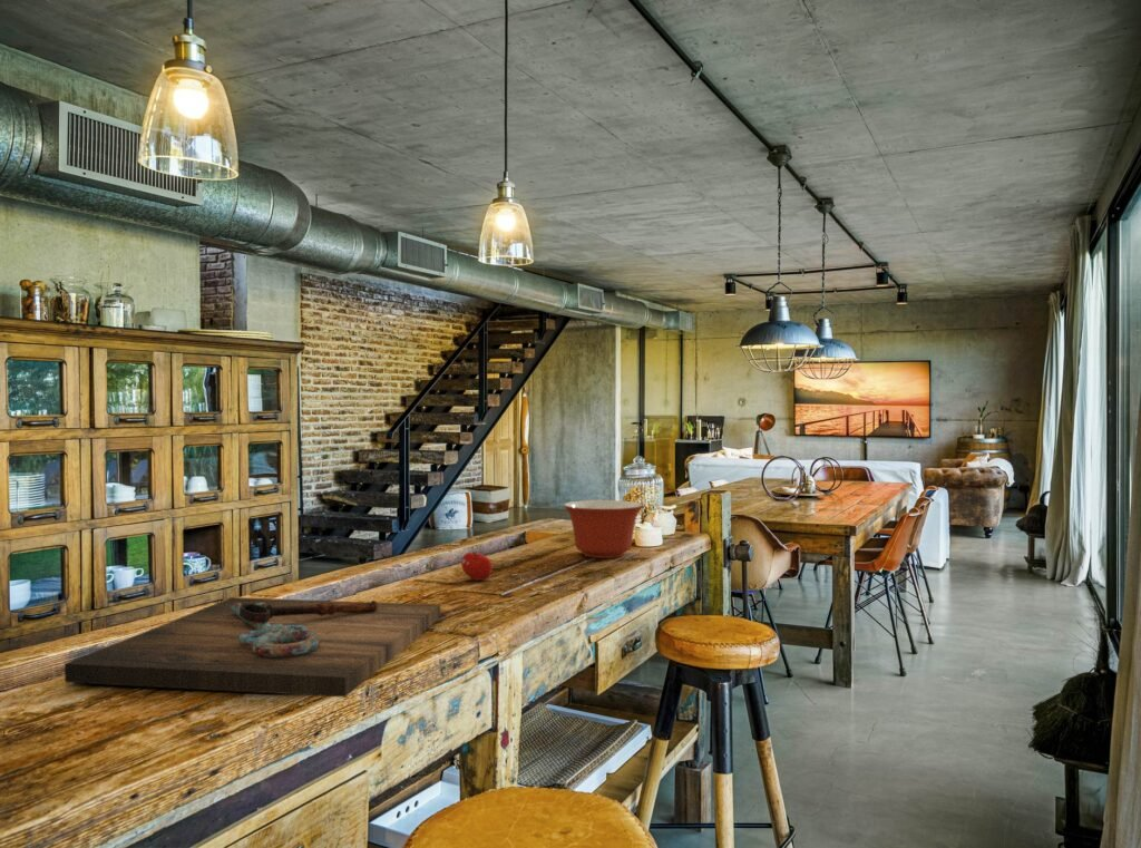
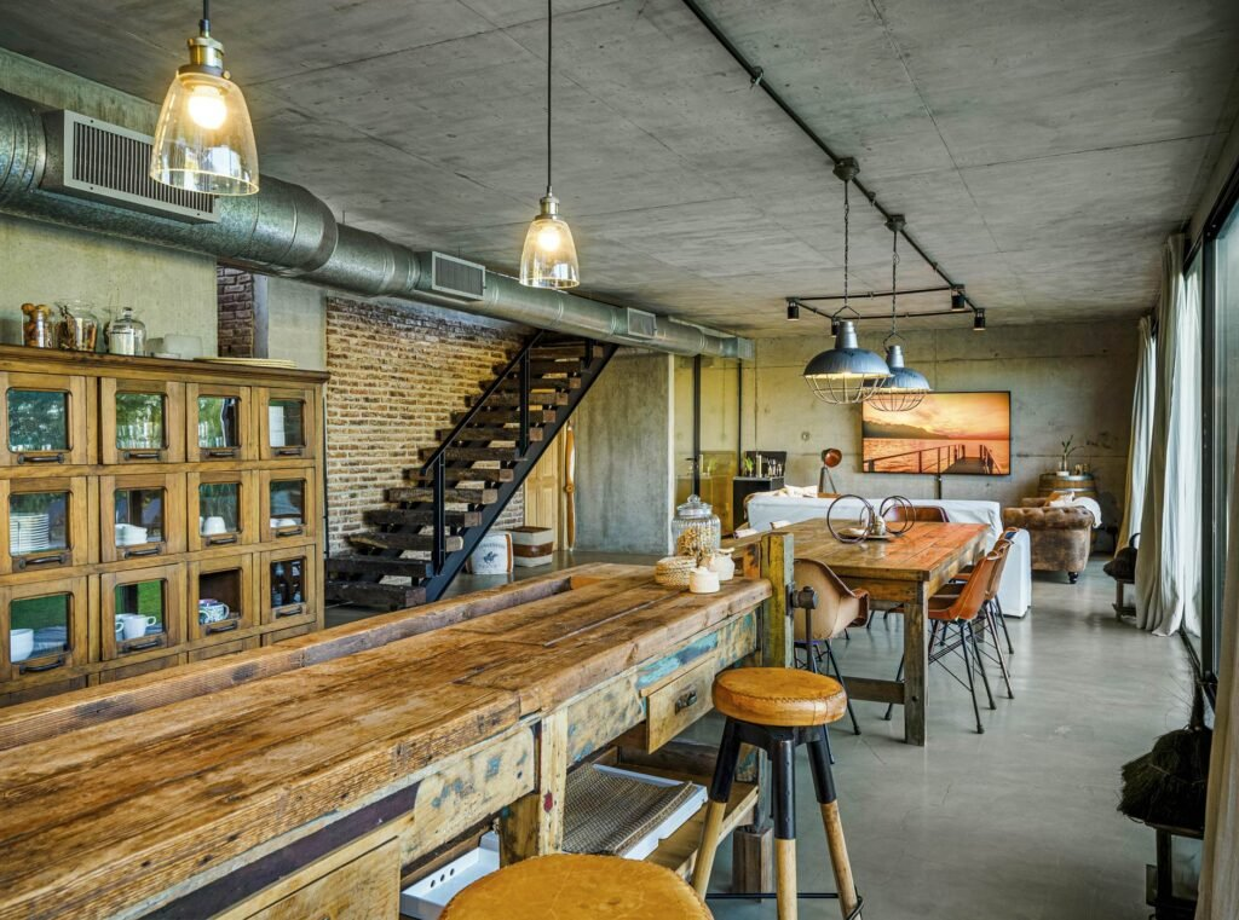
- fruit [460,550,494,582]
- cutting board [64,596,441,699]
- mixing bowl [563,499,644,559]
